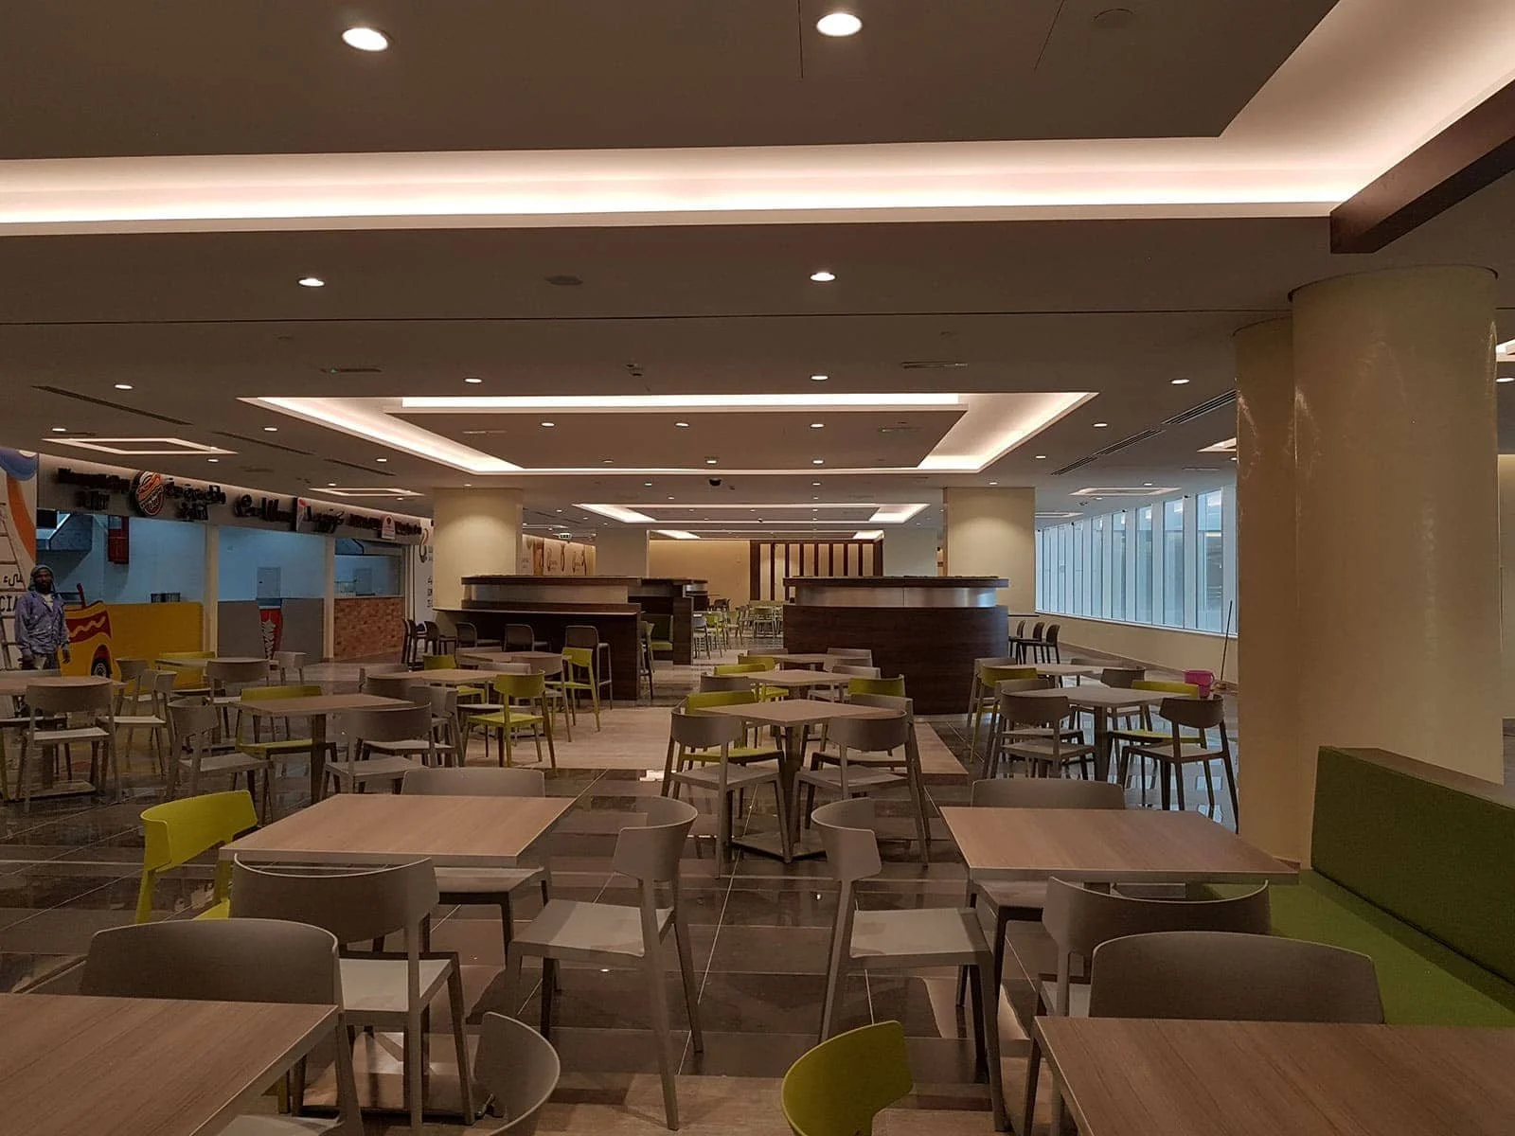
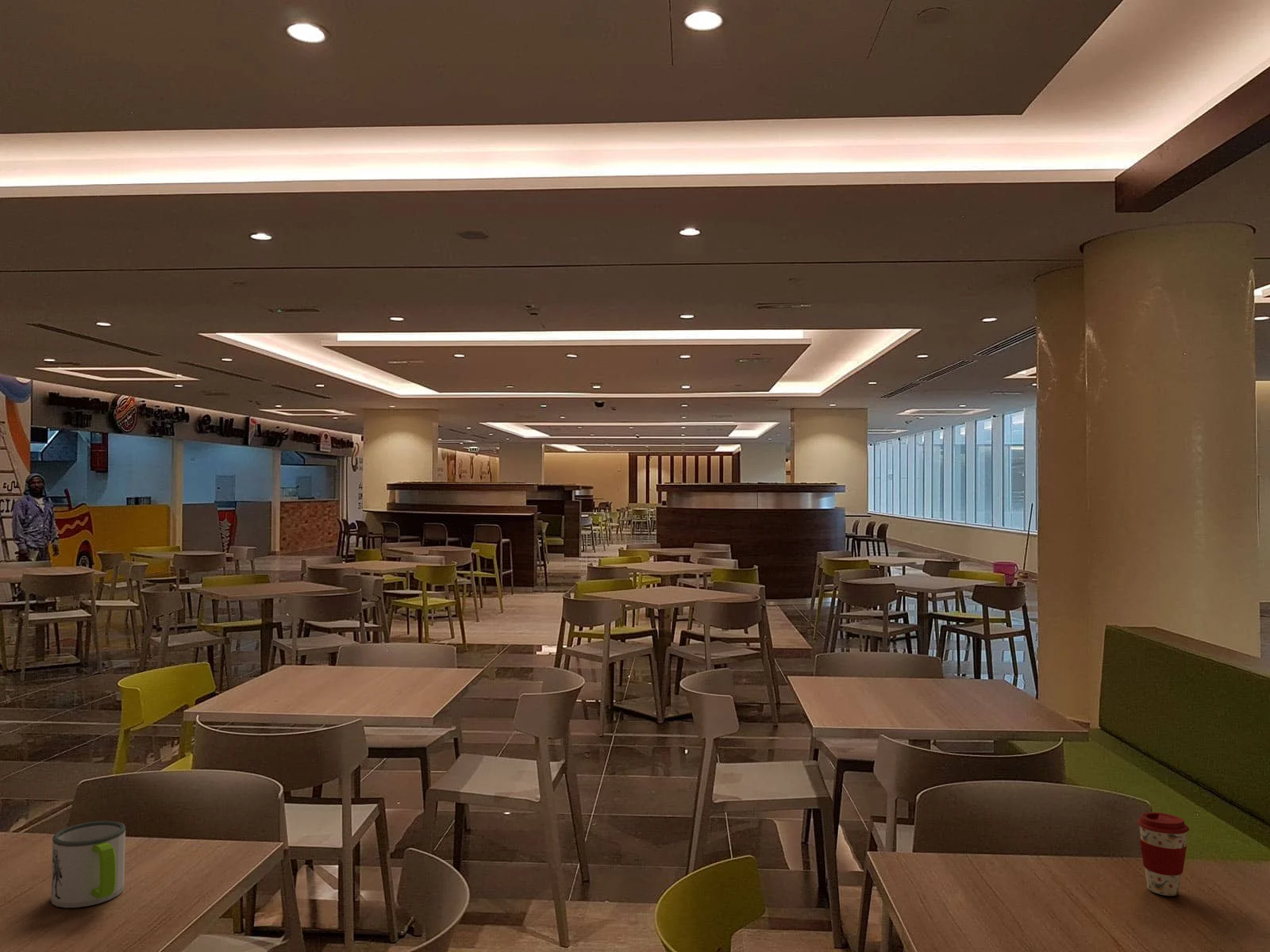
+ coffee cup [1137,812,1190,896]
+ mug [50,820,126,908]
